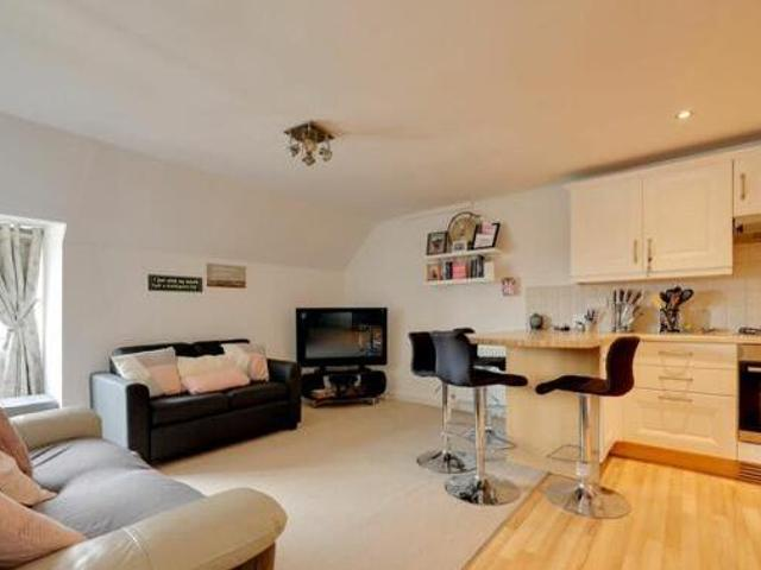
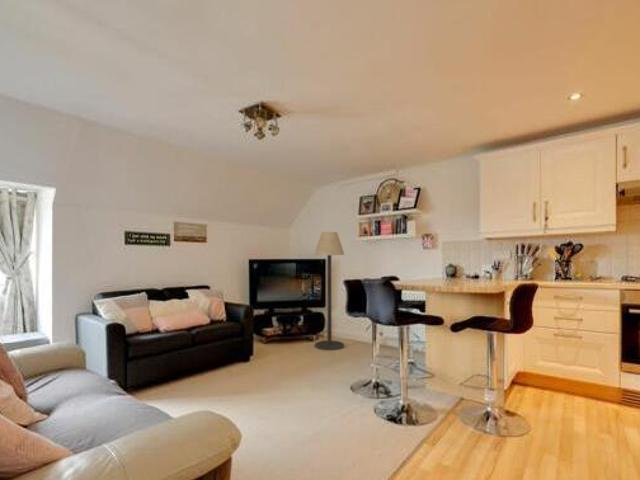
+ floor lamp [313,231,345,351]
